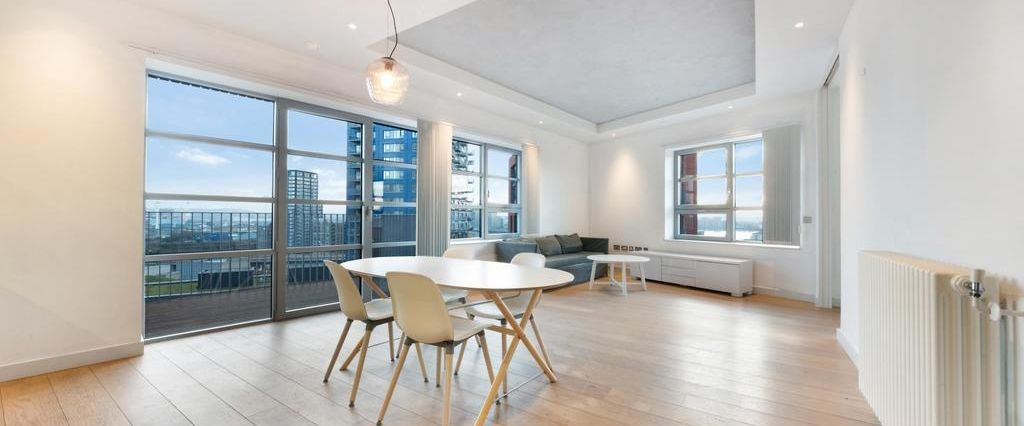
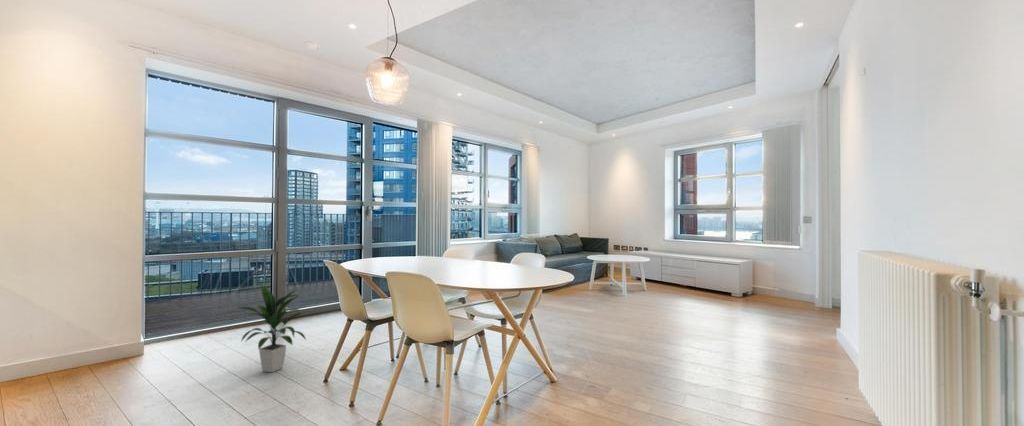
+ indoor plant [231,283,307,373]
